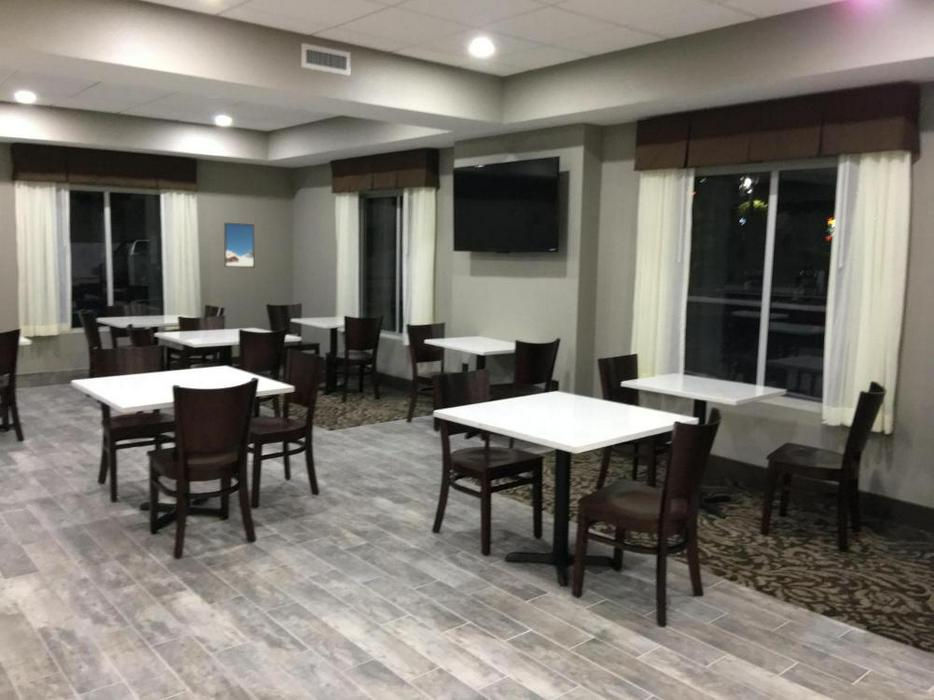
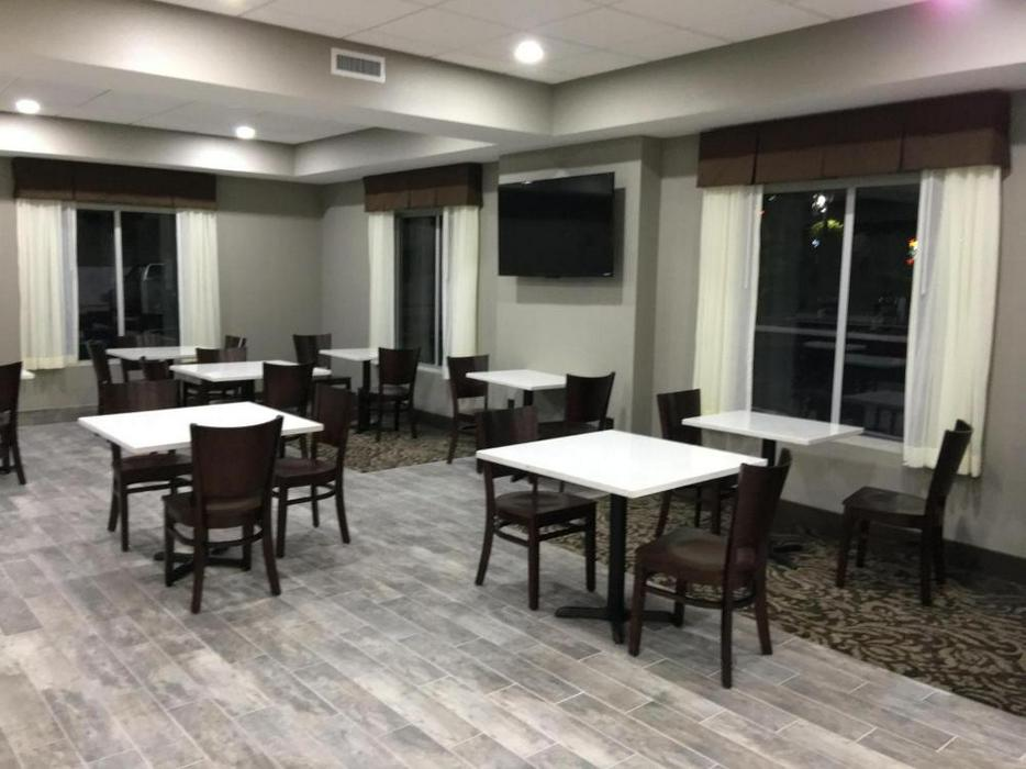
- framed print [223,222,255,268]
